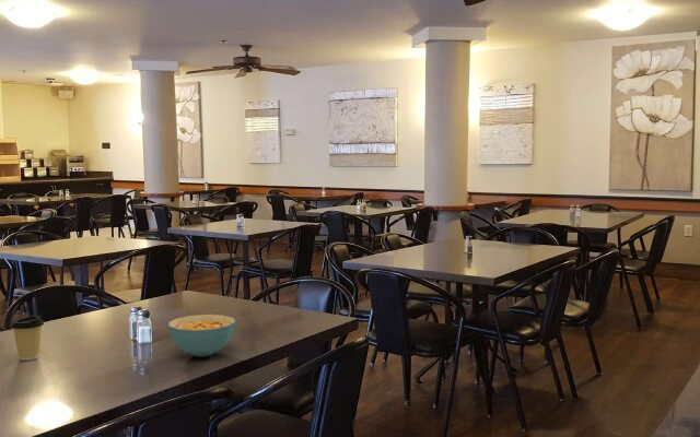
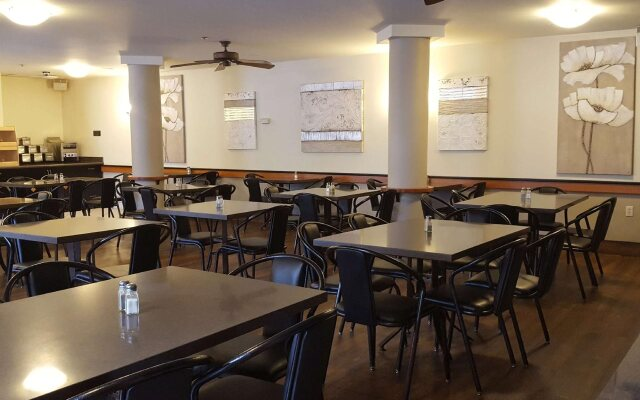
- coffee cup [10,315,45,362]
- cereal bowl [167,314,236,357]
